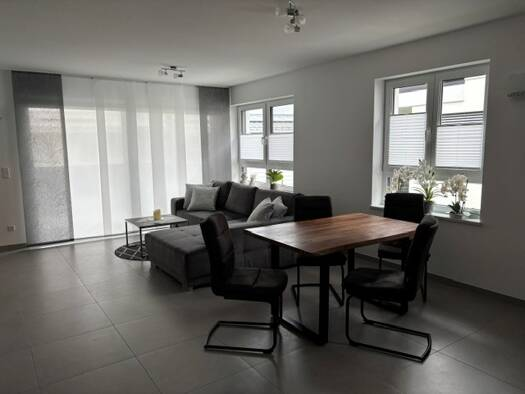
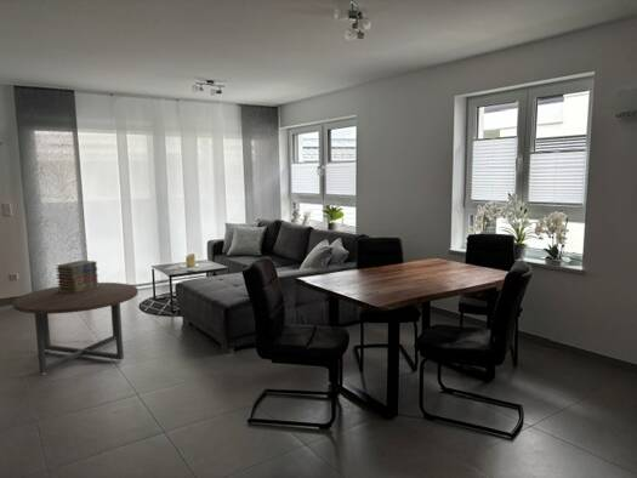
+ book stack [56,260,99,292]
+ coffee table [11,281,140,376]
